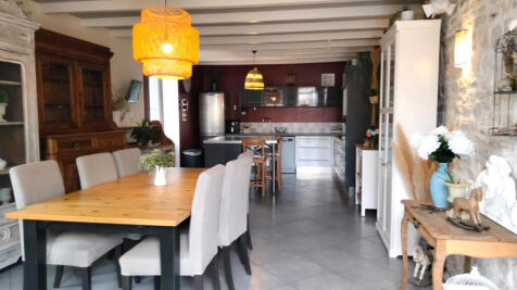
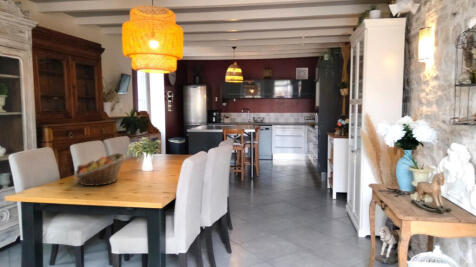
+ fruit basket [73,152,128,187]
